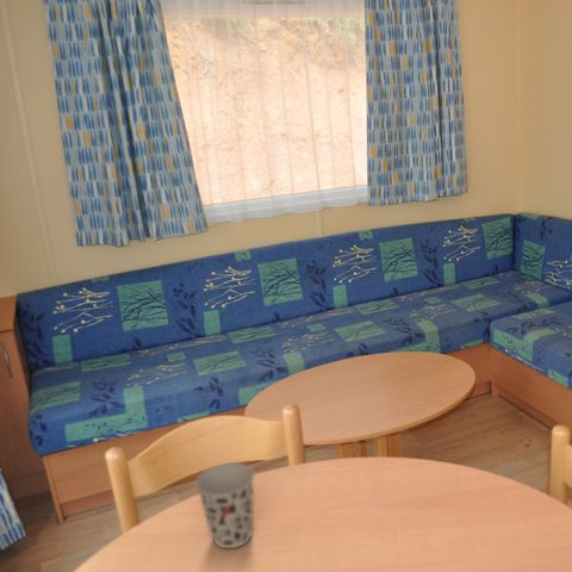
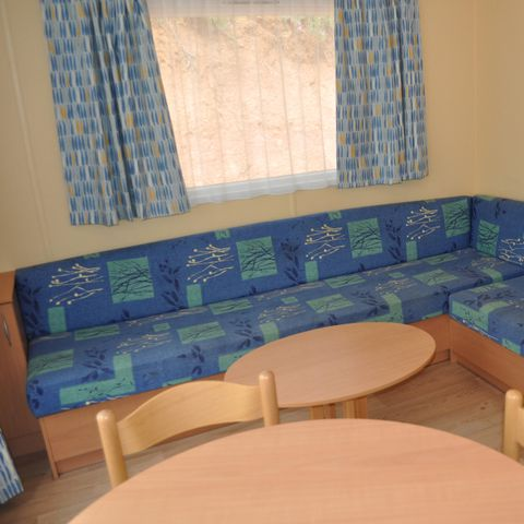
- cup [194,461,255,549]
